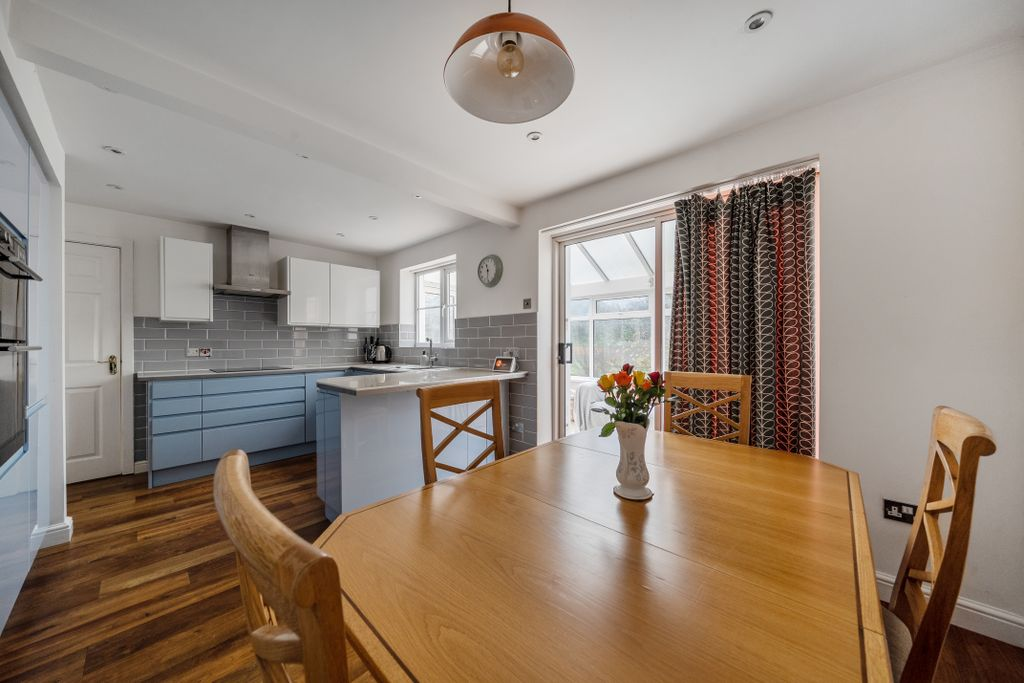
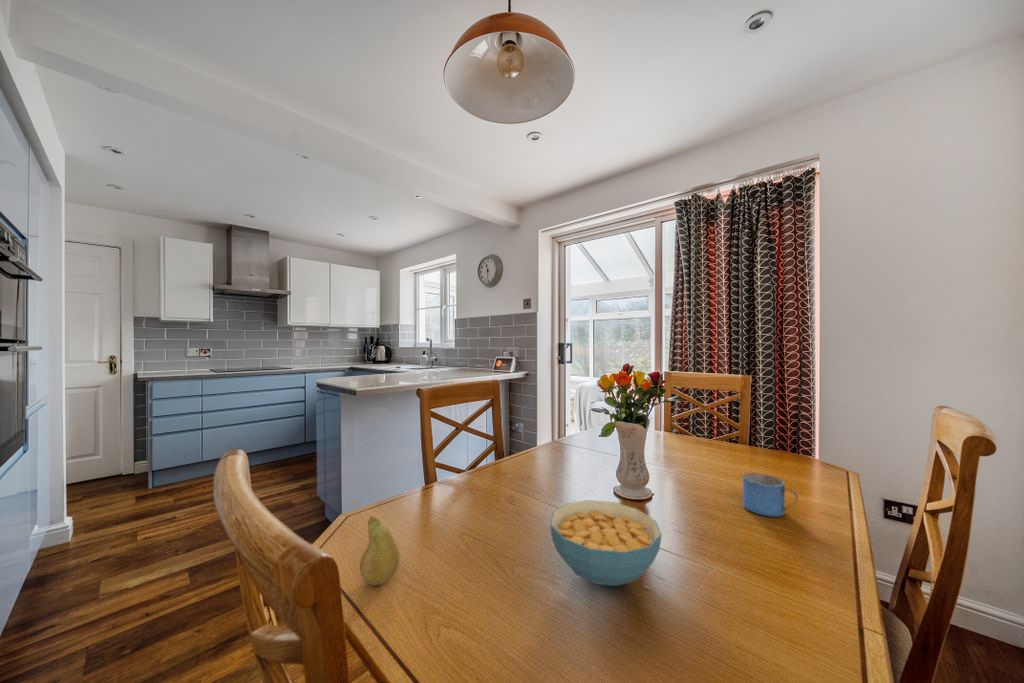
+ cereal bowl [549,499,663,587]
+ mug [741,472,799,518]
+ fruit [359,515,401,586]
